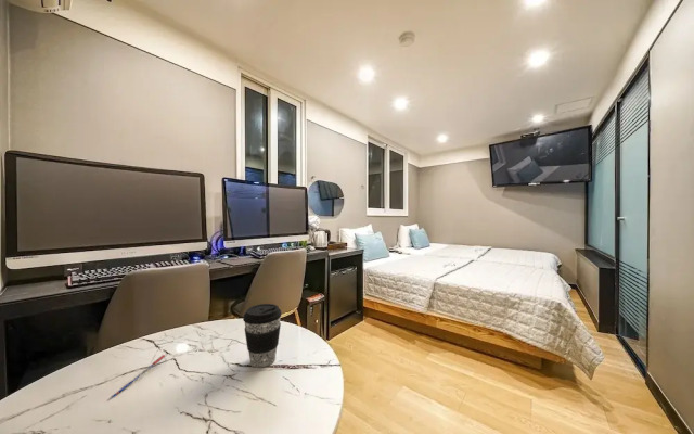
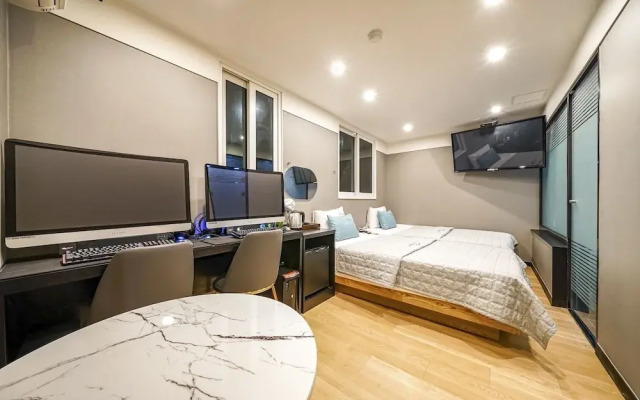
- pen [107,354,167,401]
- coffee cup [242,303,283,369]
